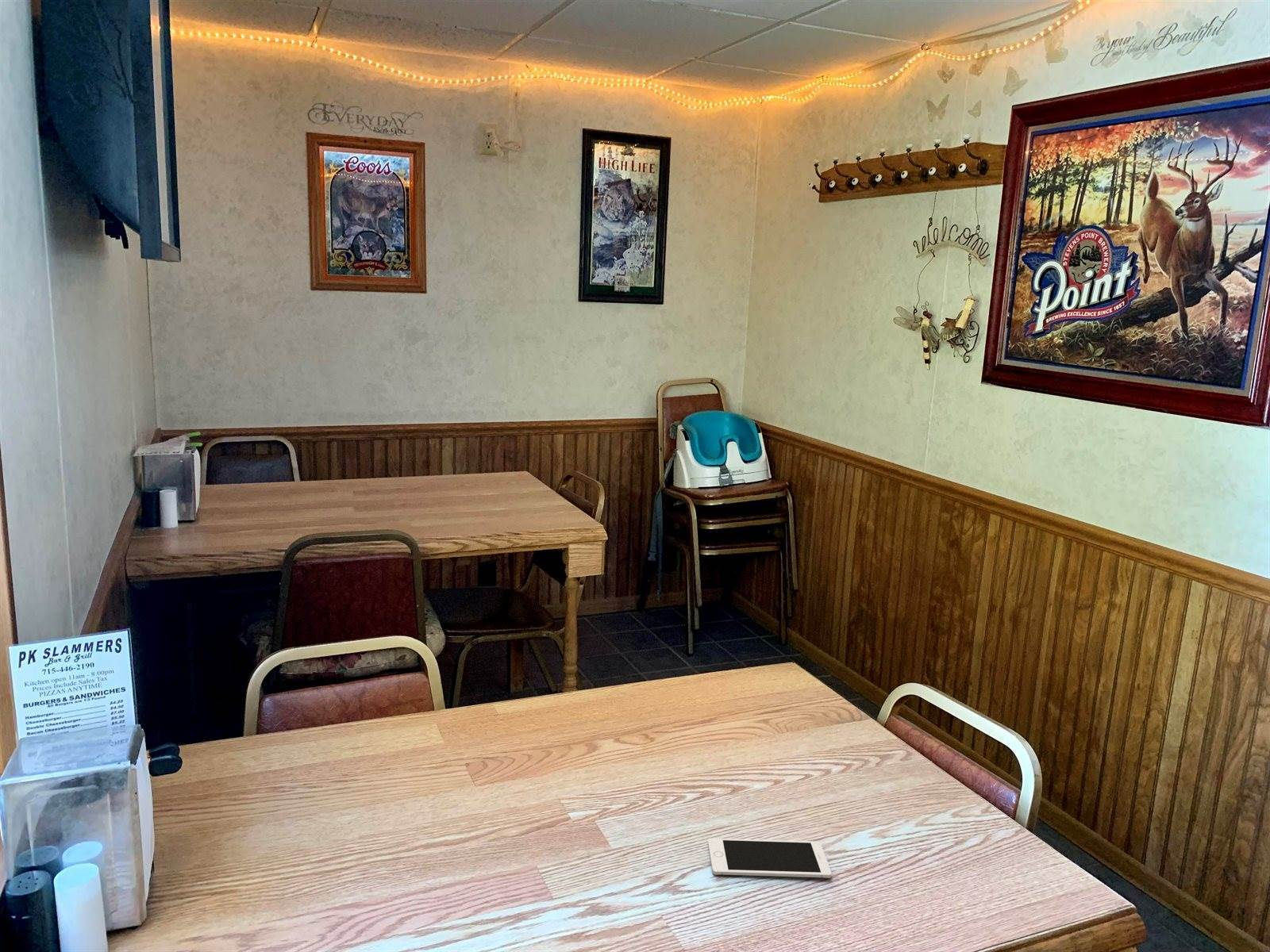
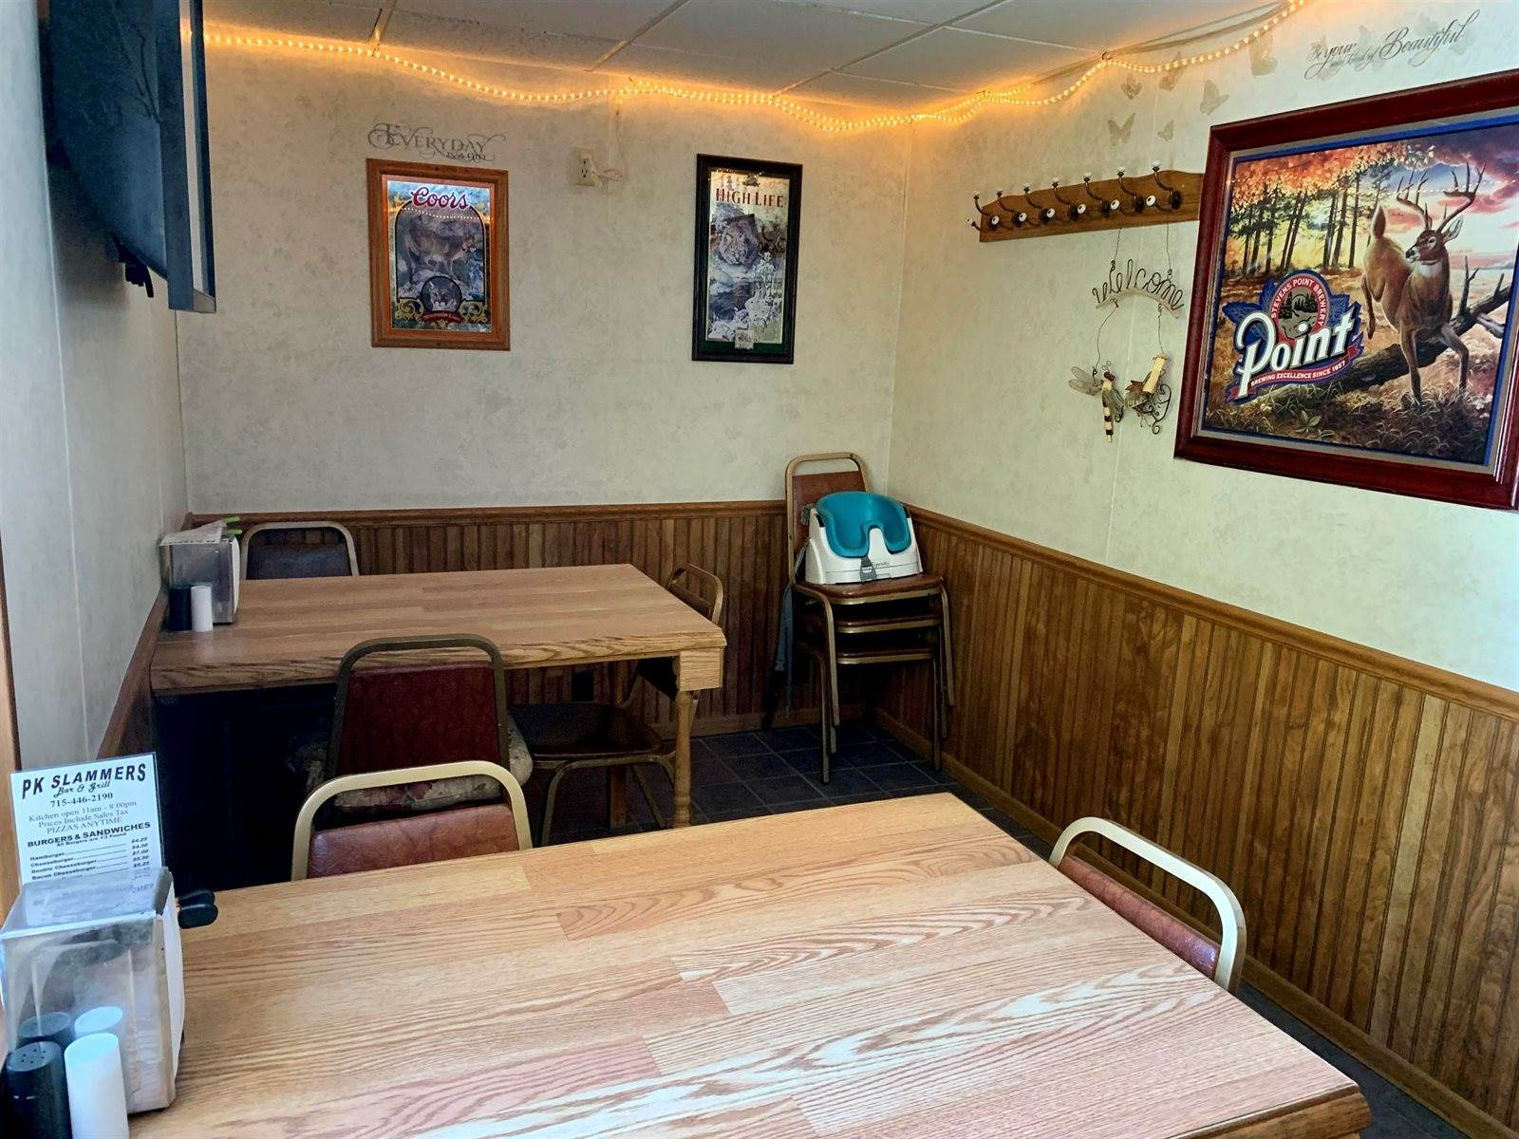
- cell phone [707,838,832,879]
